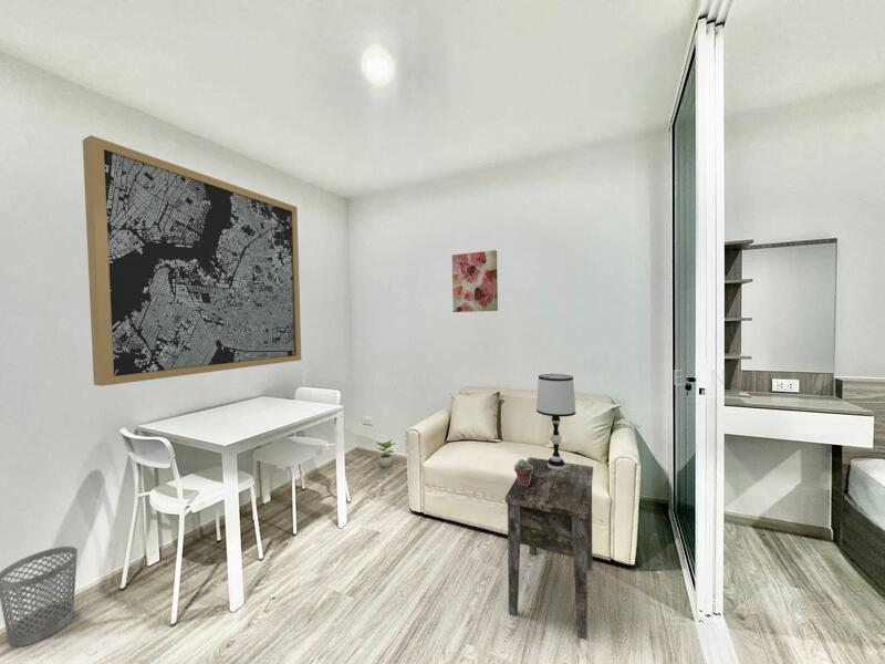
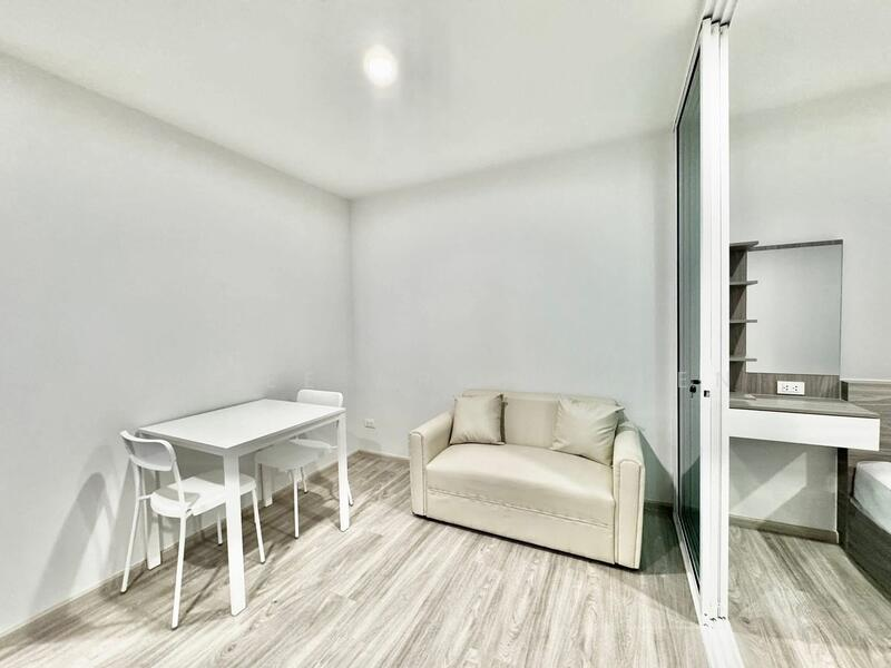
- potted plant [375,438,396,468]
- side table [504,456,594,641]
- wall art [451,249,499,313]
- potted succulent [513,458,533,486]
- wall art [82,134,302,387]
- wastebasket [0,546,79,649]
- table lamp [535,373,576,470]
